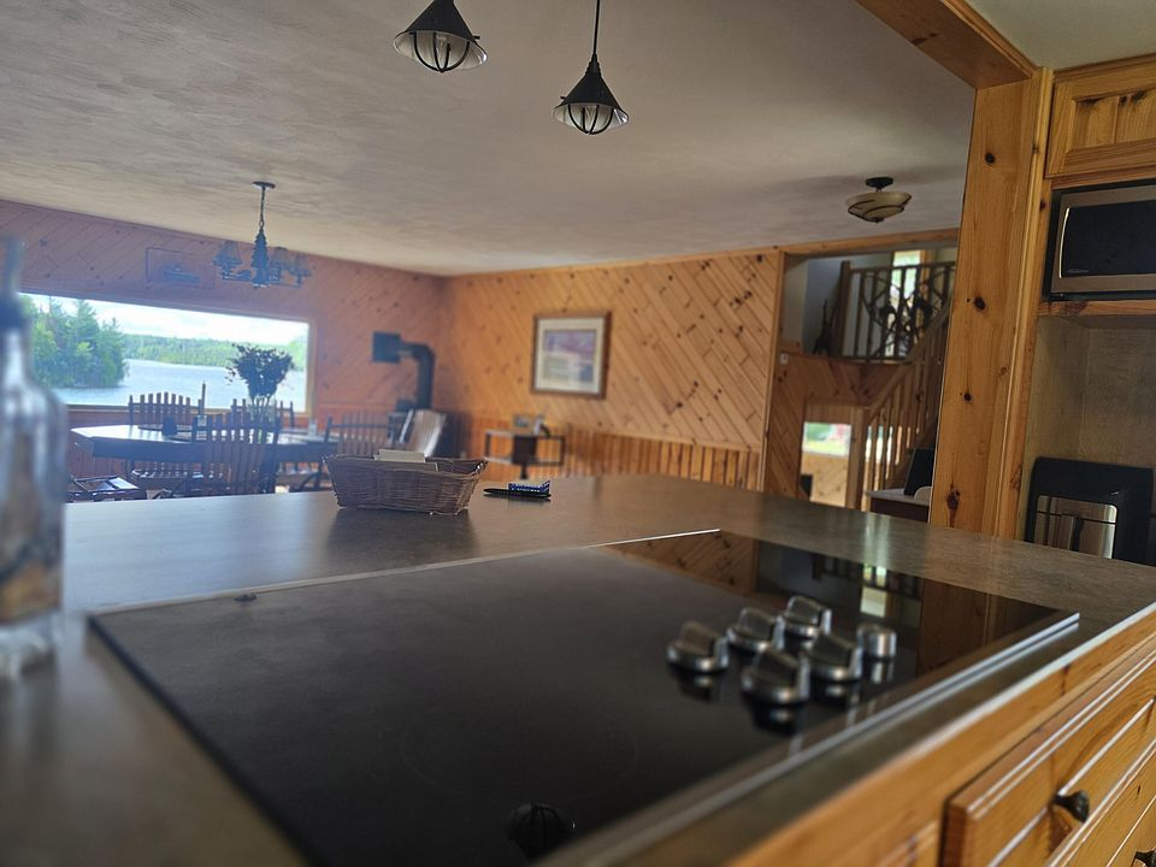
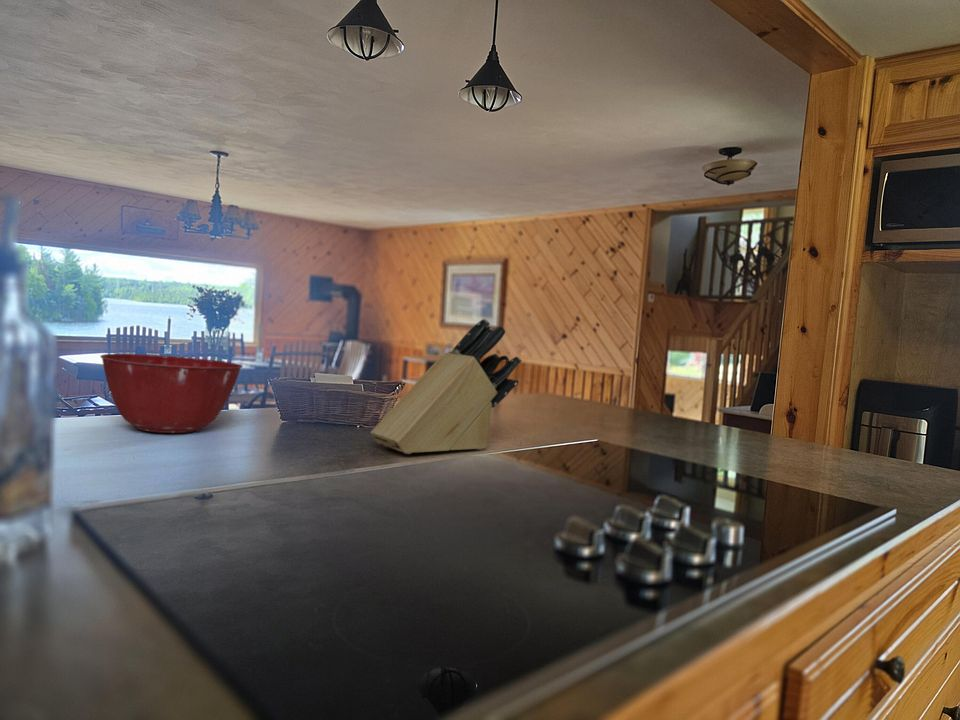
+ knife block [369,318,522,455]
+ mixing bowl [99,353,243,434]
